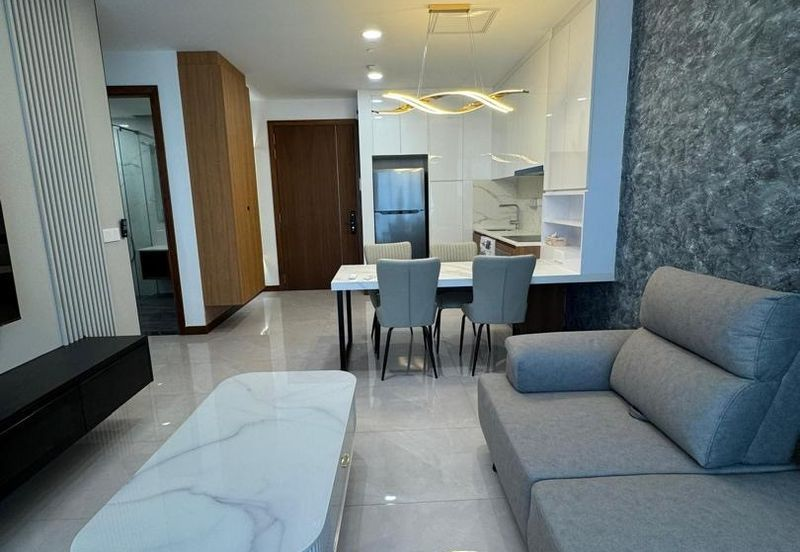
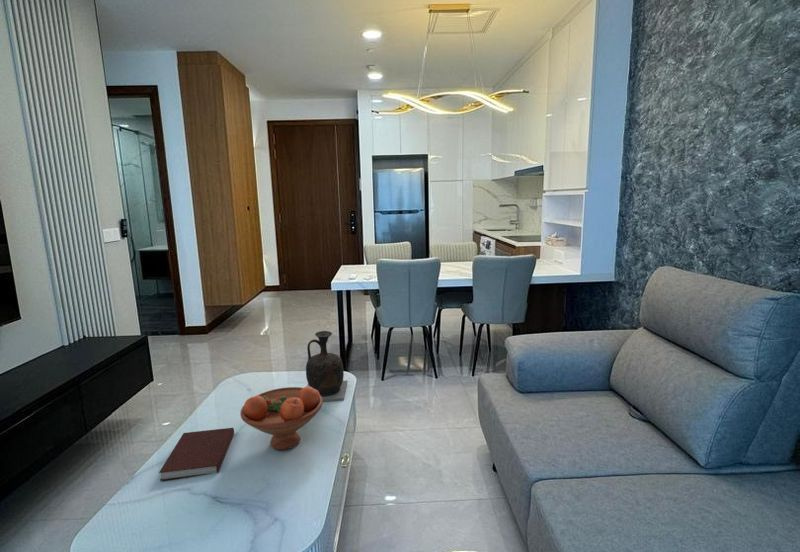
+ notebook [158,427,235,482]
+ vase [305,330,348,403]
+ fruit bowl [239,386,324,451]
